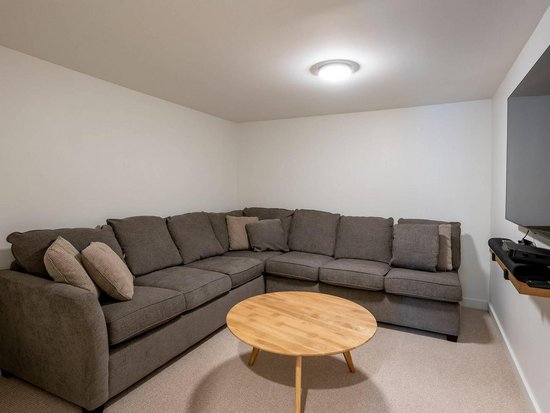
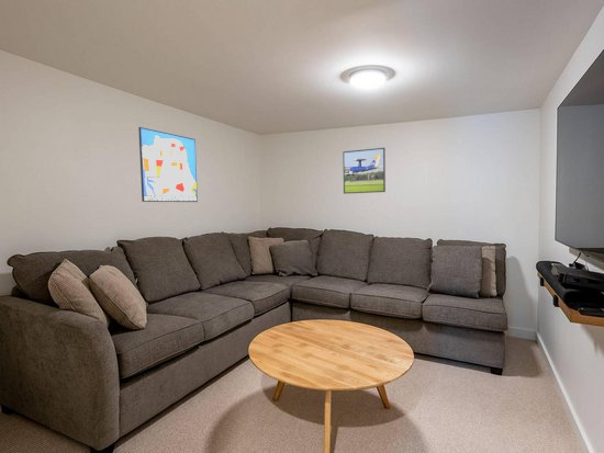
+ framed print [342,147,387,195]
+ wall art [137,126,199,203]
